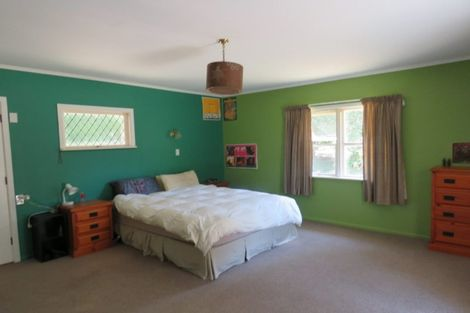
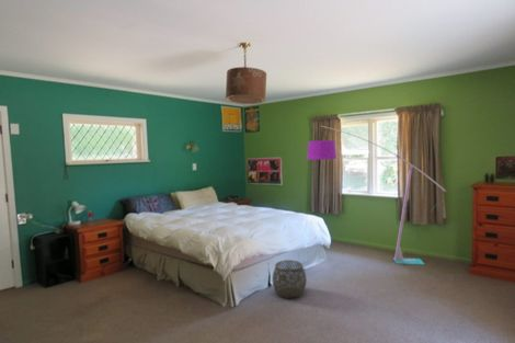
+ floor lamp [306,125,447,266]
+ woven basket [271,259,308,299]
